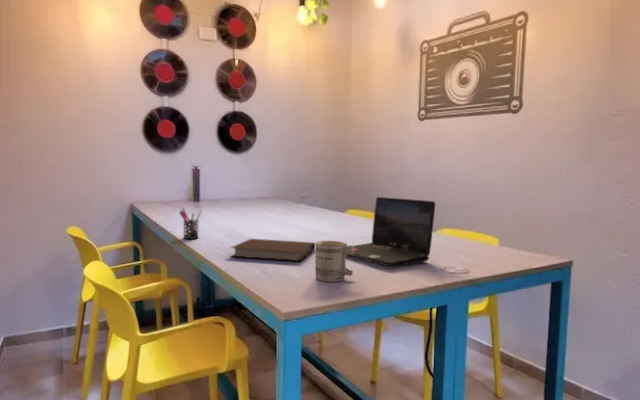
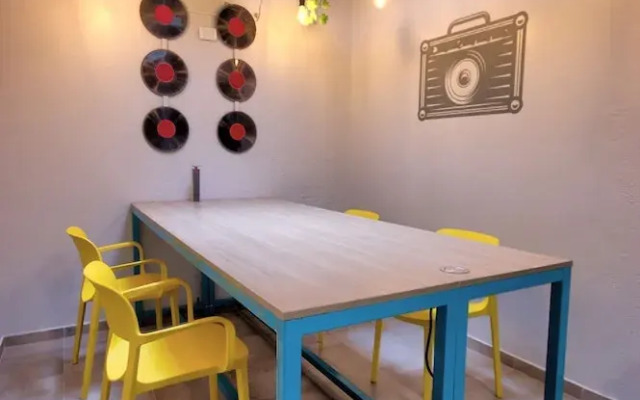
- mug [314,240,354,283]
- laptop [346,196,436,267]
- pen holder [179,207,203,240]
- notebook [229,238,316,262]
